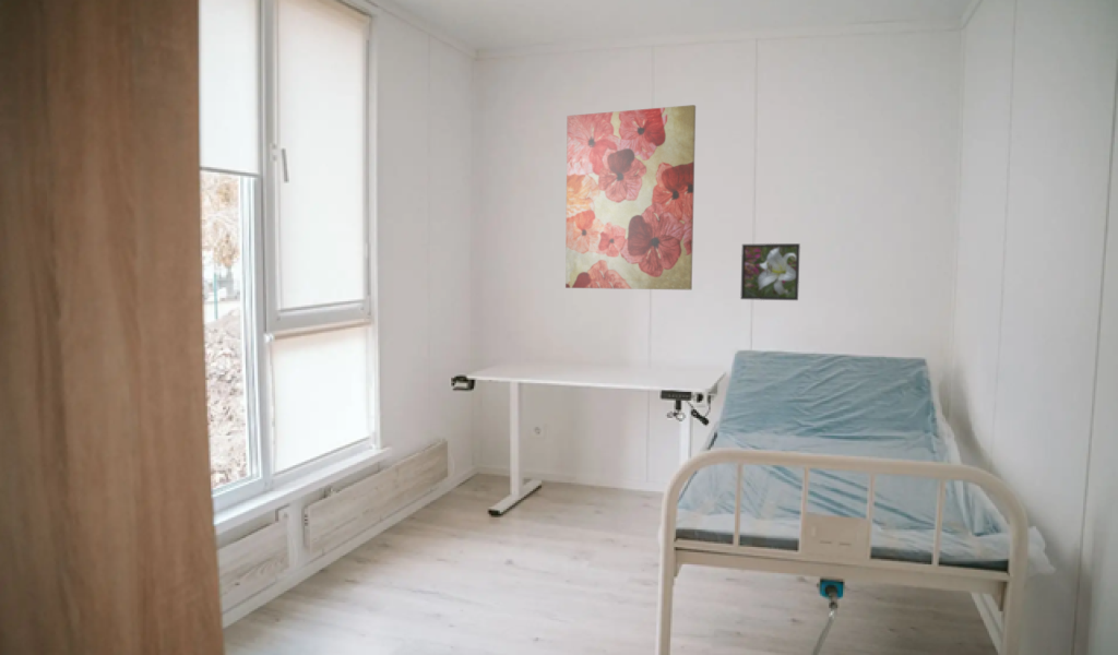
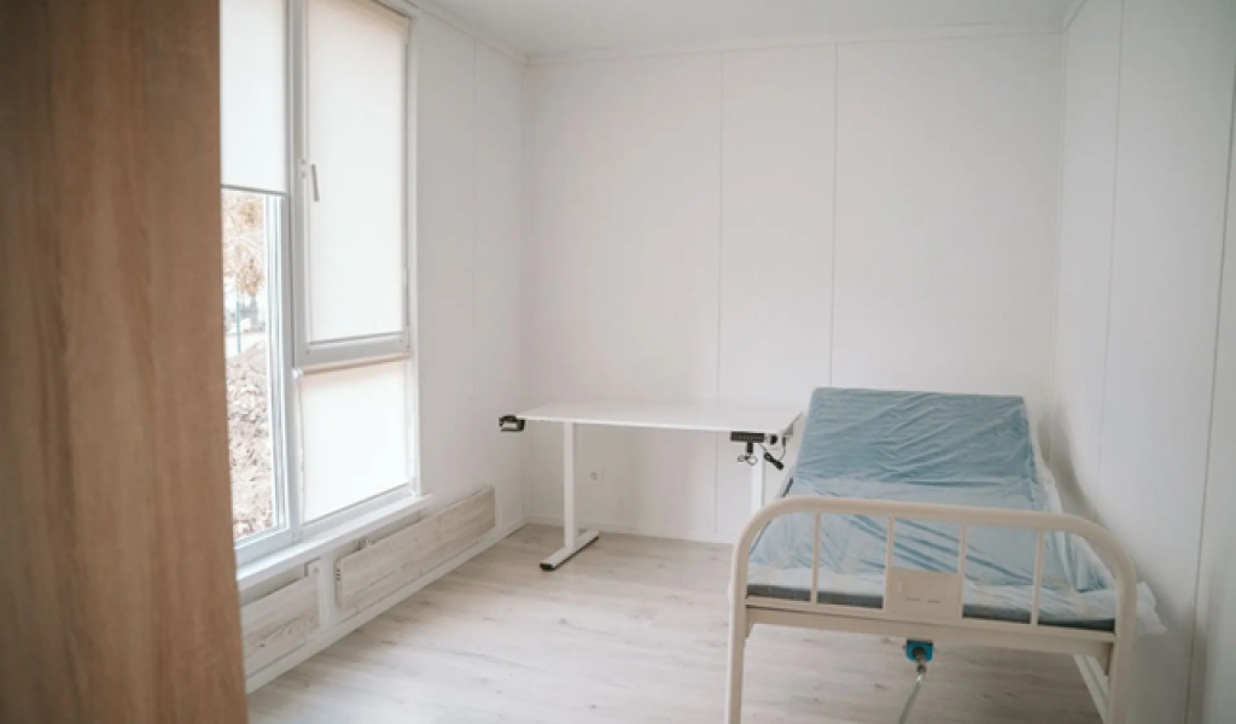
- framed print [739,242,801,301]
- wall art [564,104,697,291]
